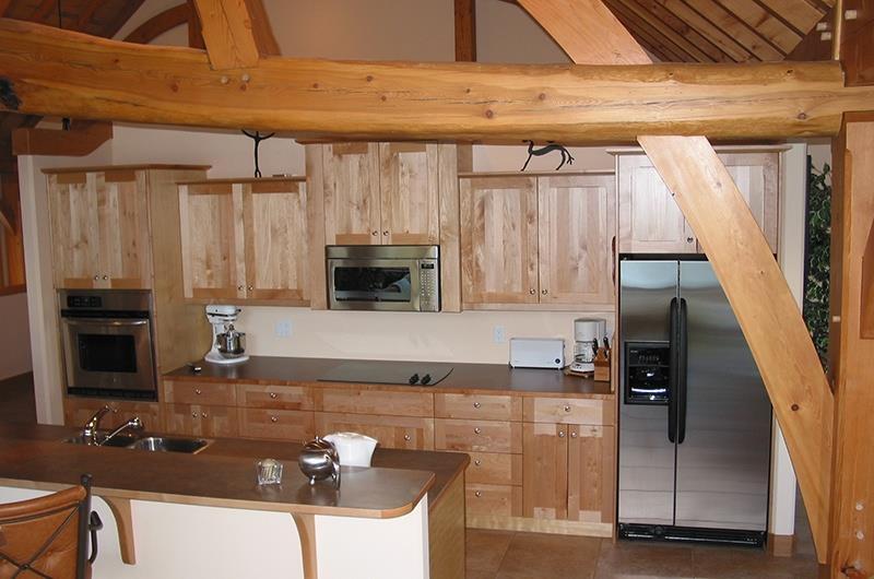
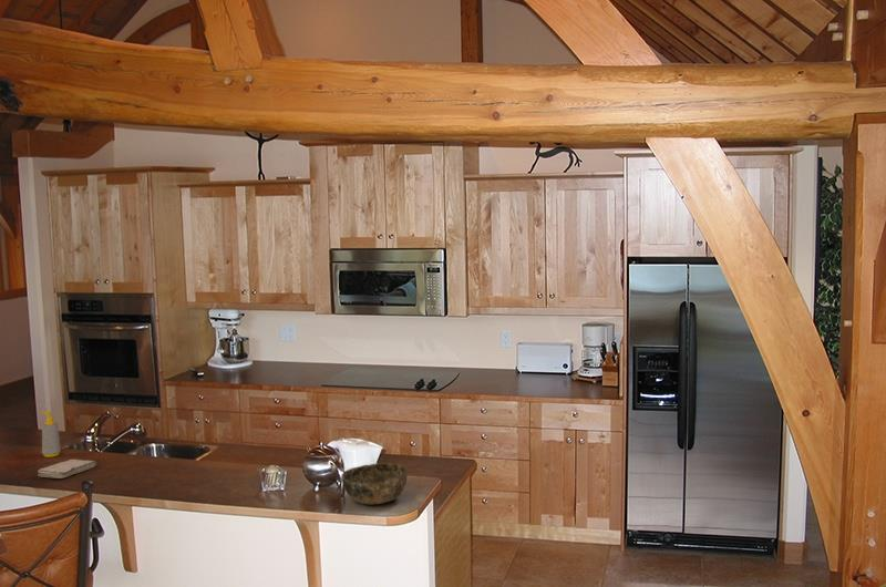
+ soap bottle [40,411,62,459]
+ washcloth [37,459,97,480]
+ bowl [341,462,408,506]
